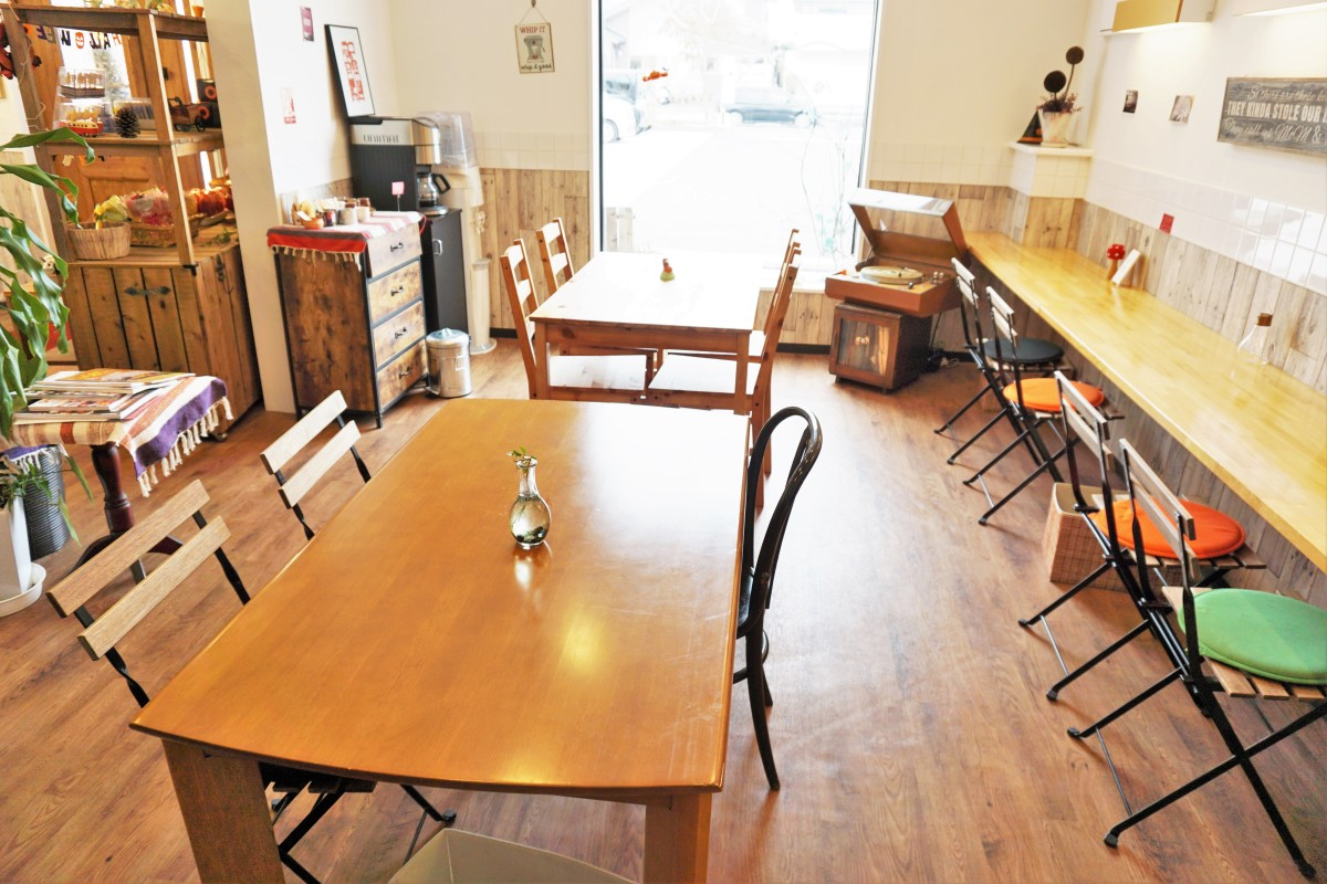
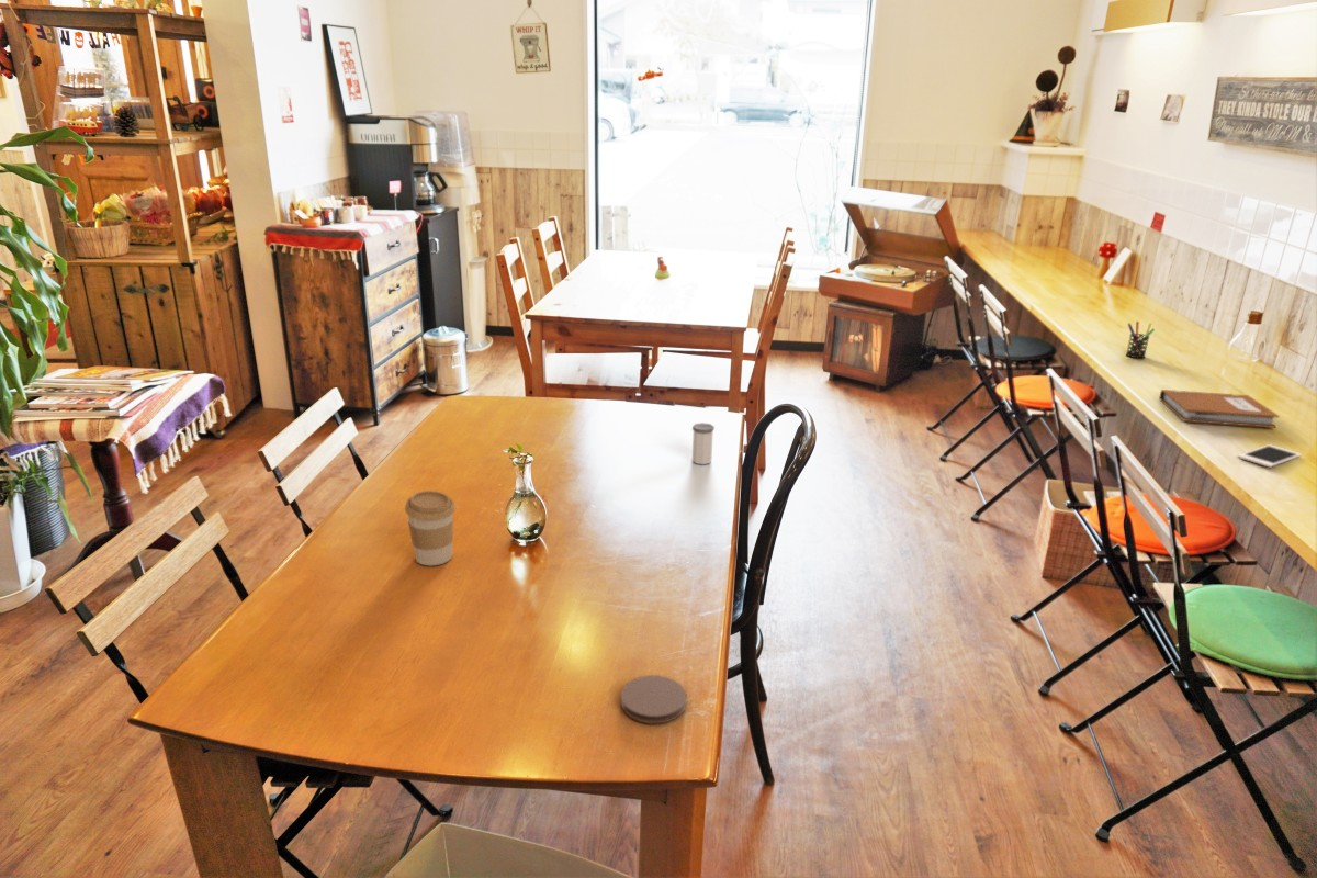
+ cell phone [1237,443,1302,469]
+ coaster [620,674,688,724]
+ pen holder [1125,320,1156,359]
+ coffee cup [404,489,457,566]
+ salt shaker [691,421,716,465]
+ notebook [1159,389,1280,429]
